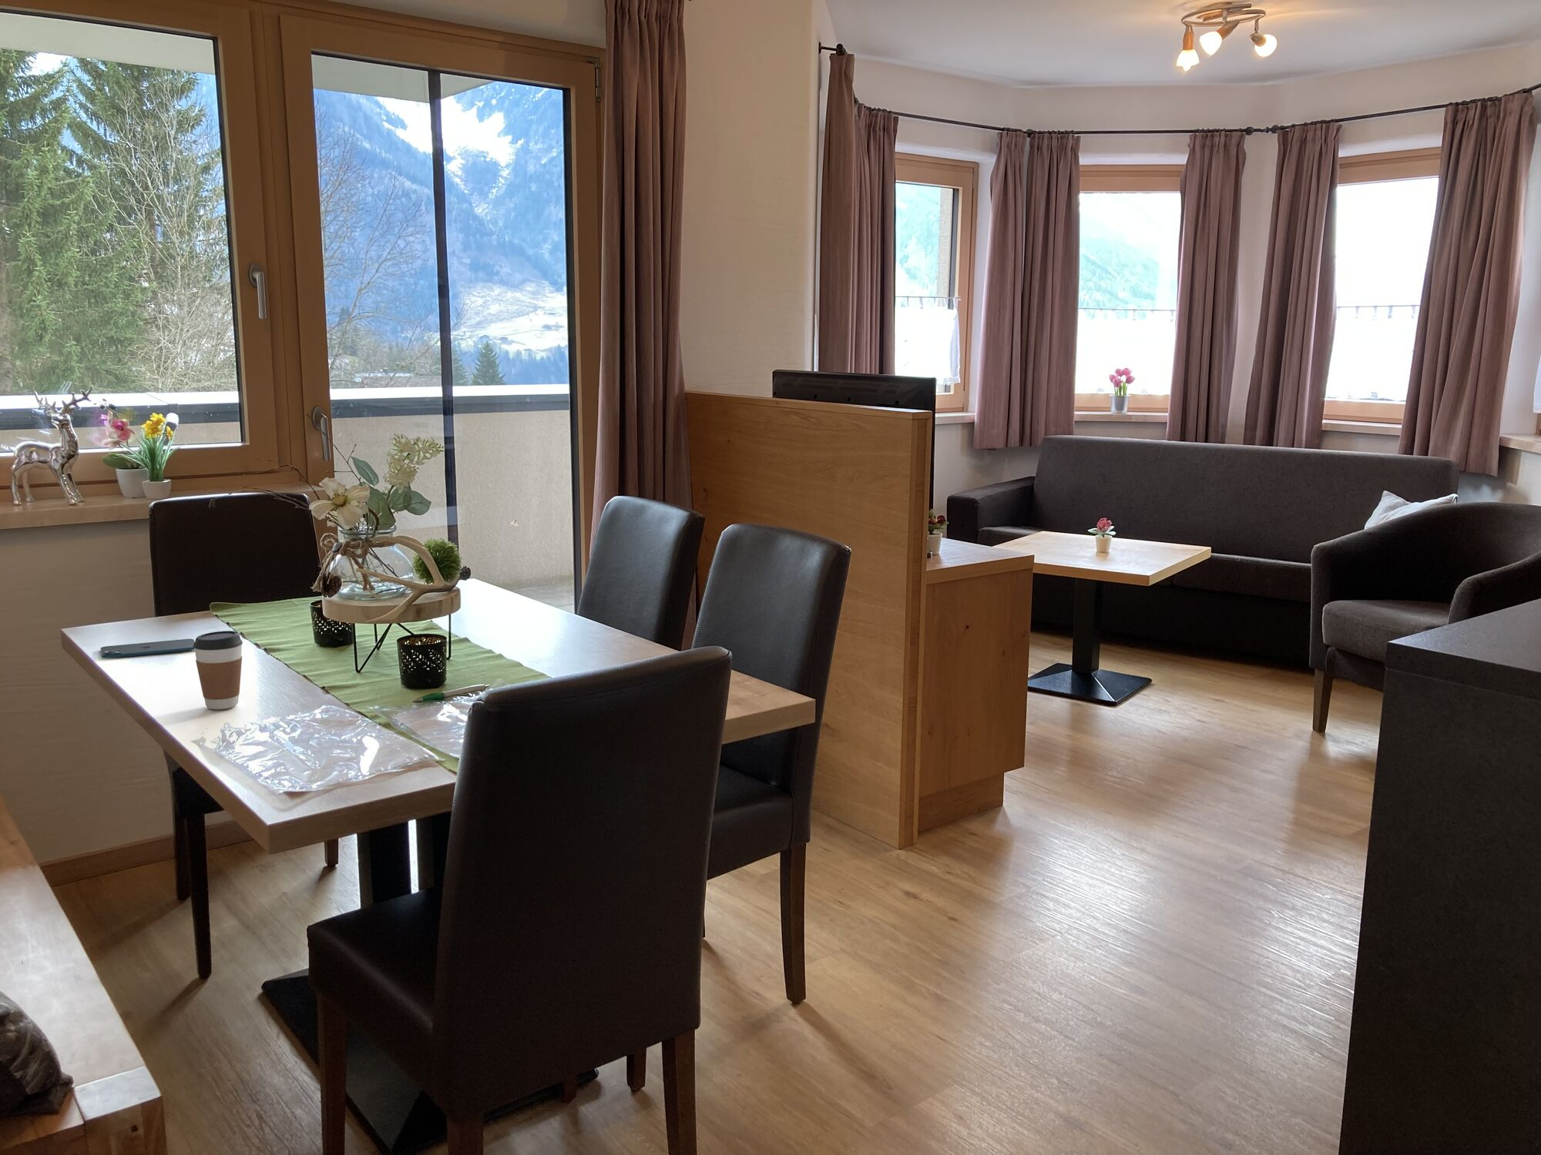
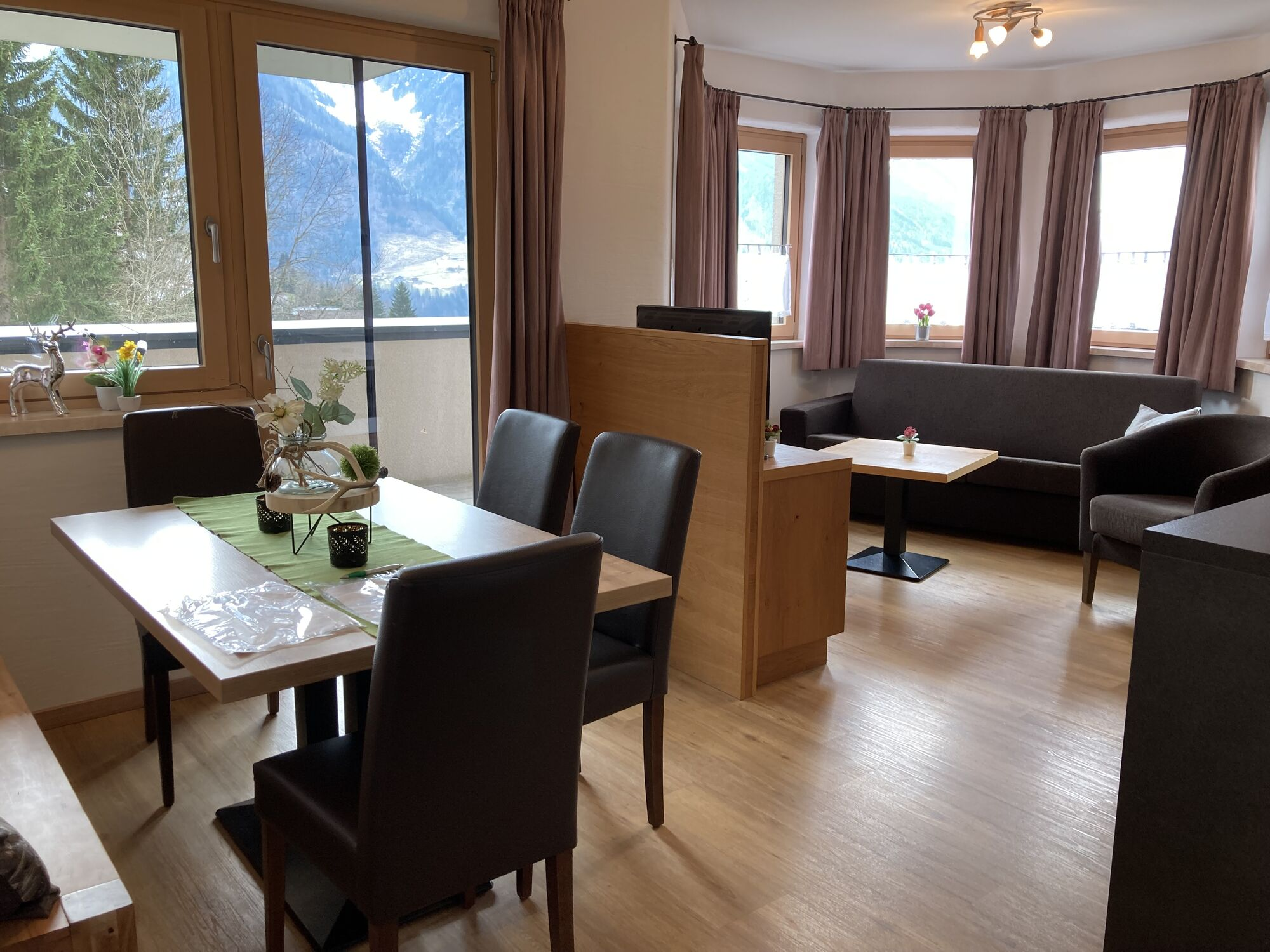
- coffee cup [193,630,244,710]
- smartphone [99,638,195,659]
